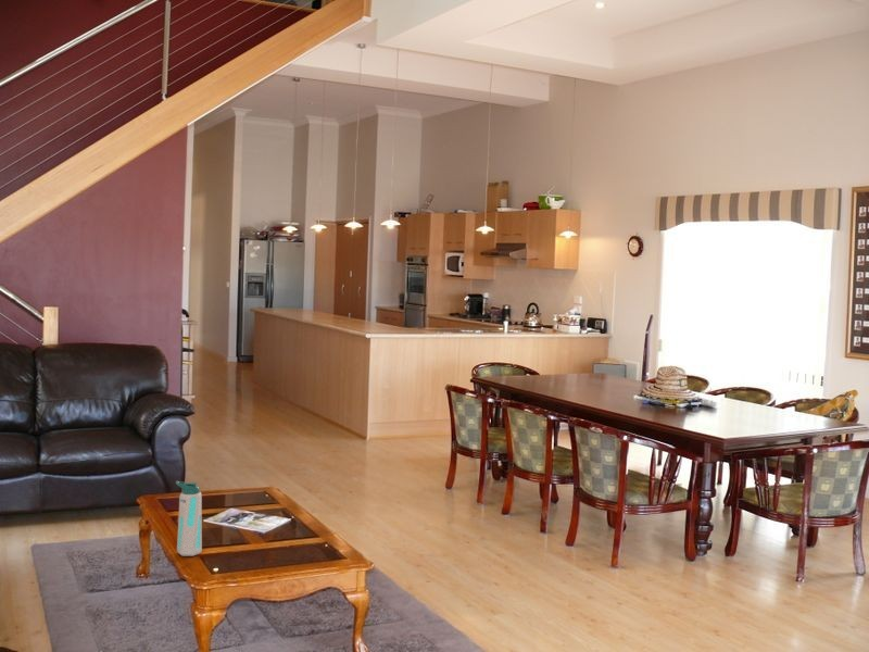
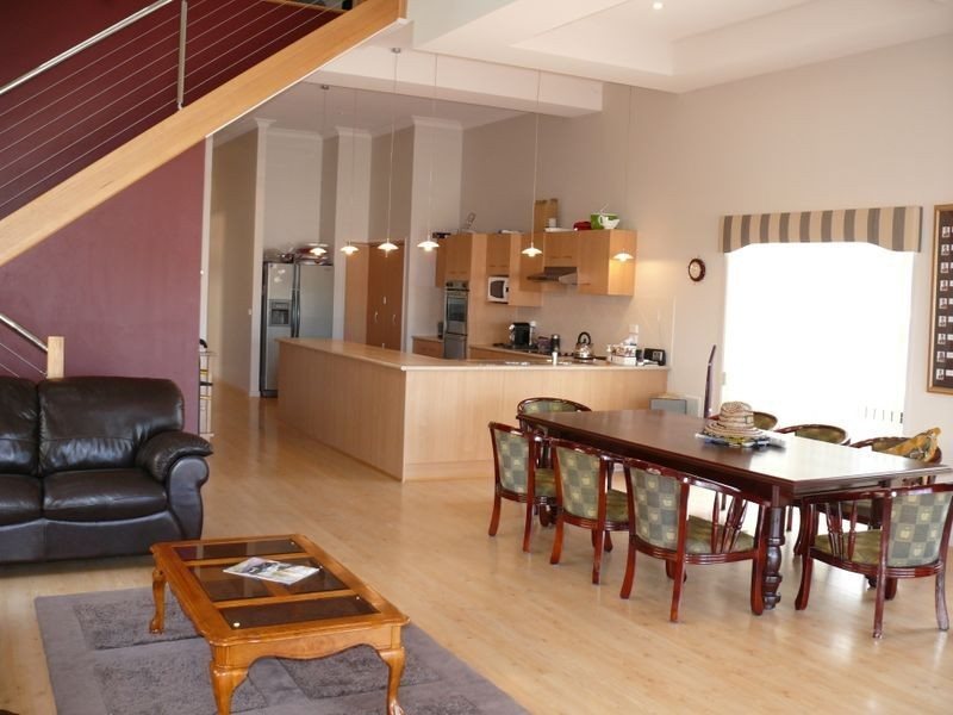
- water bottle [175,480,203,557]
